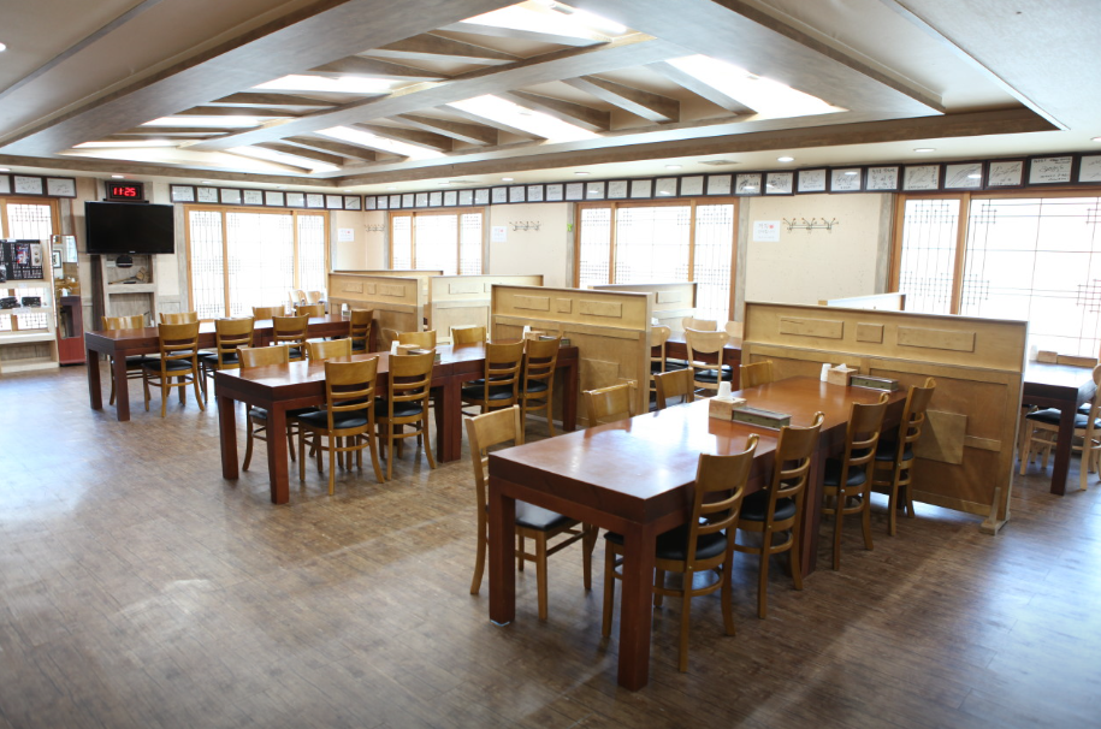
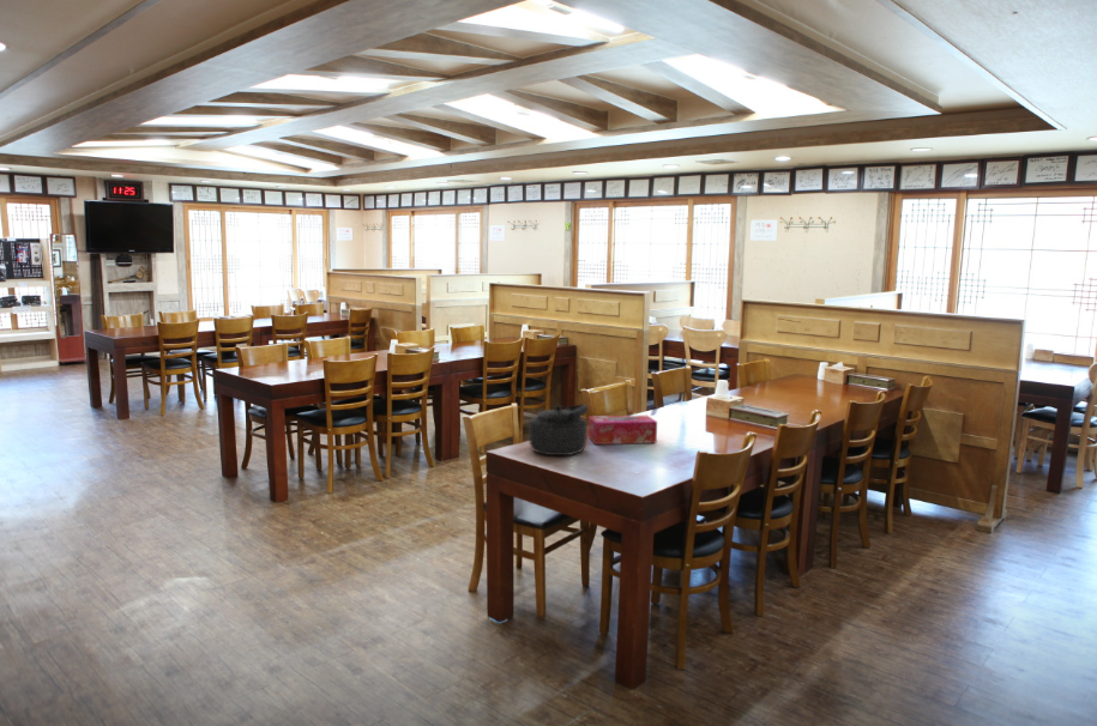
+ tissue box [587,415,658,446]
+ kettle [528,404,589,456]
